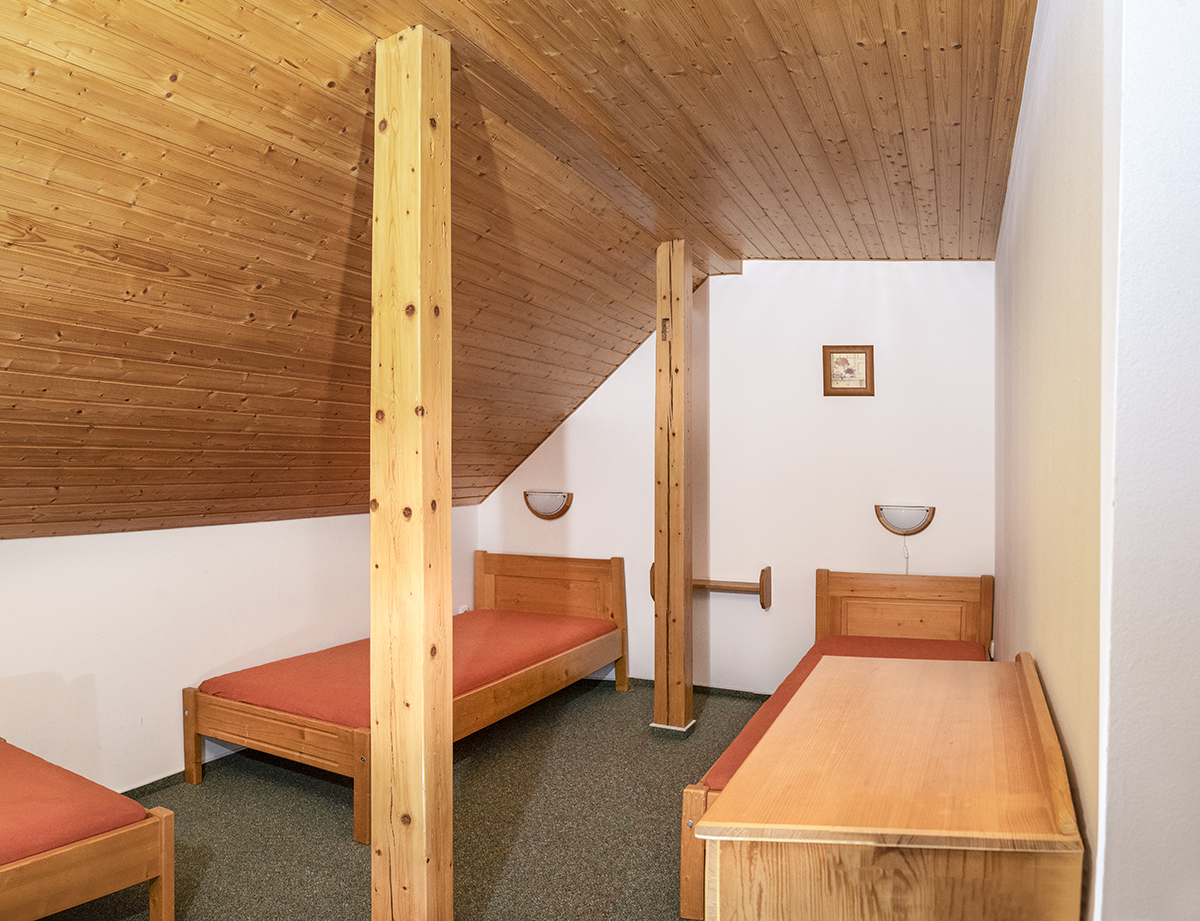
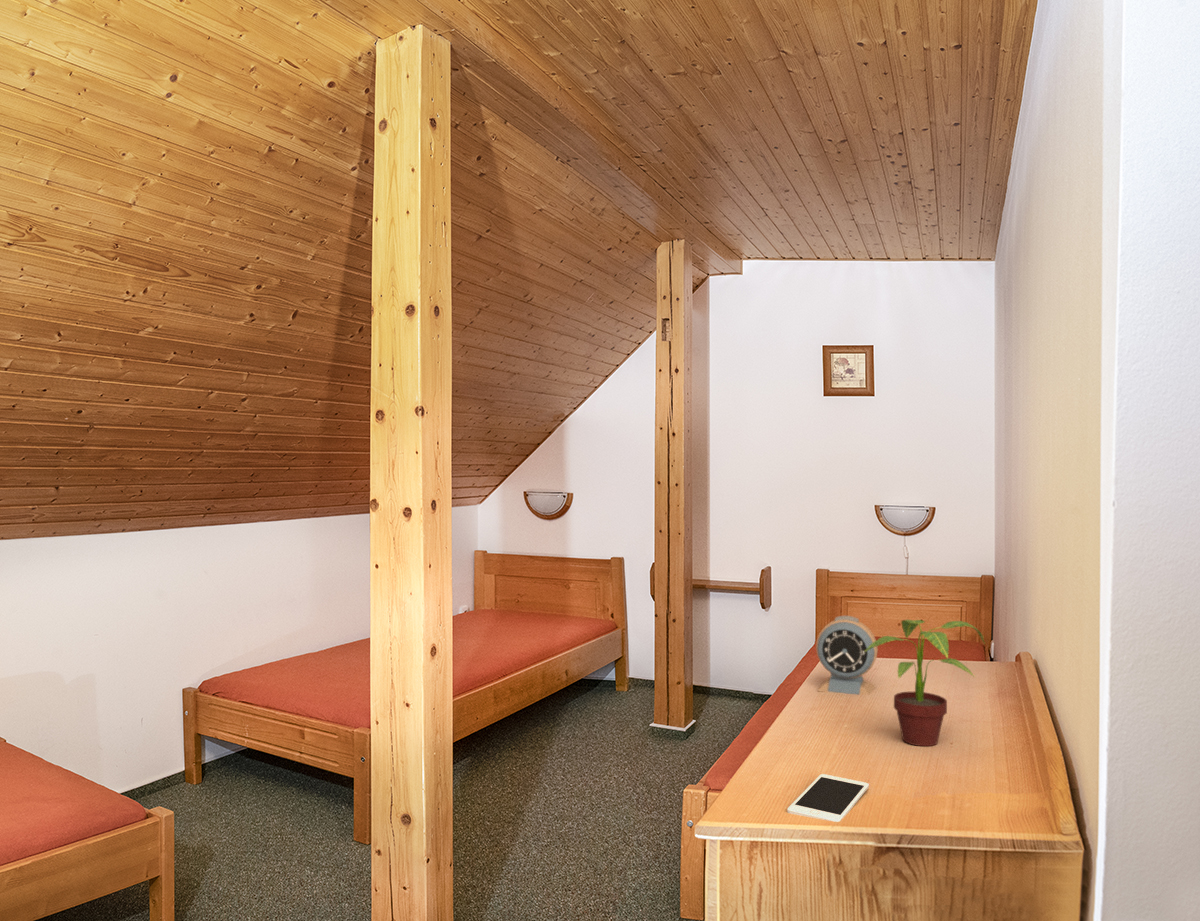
+ cell phone [786,773,870,823]
+ alarm clock [815,615,879,696]
+ potted plant [864,619,986,747]
